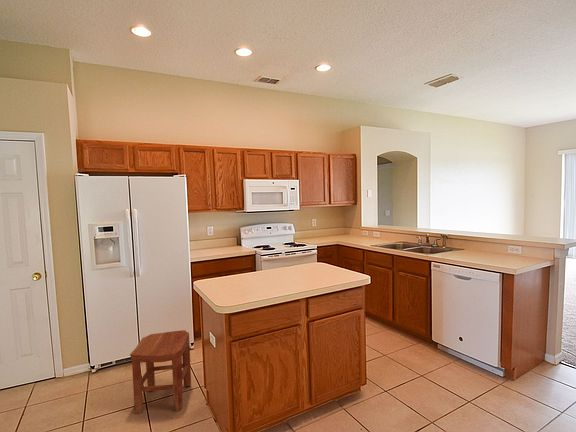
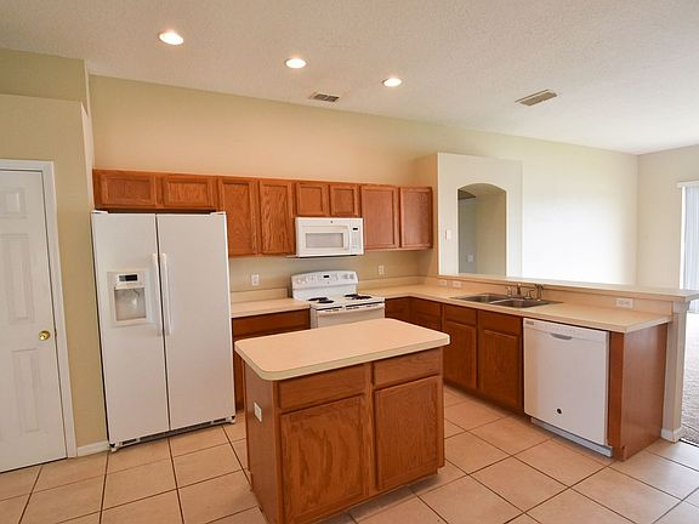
- stool [129,329,192,414]
